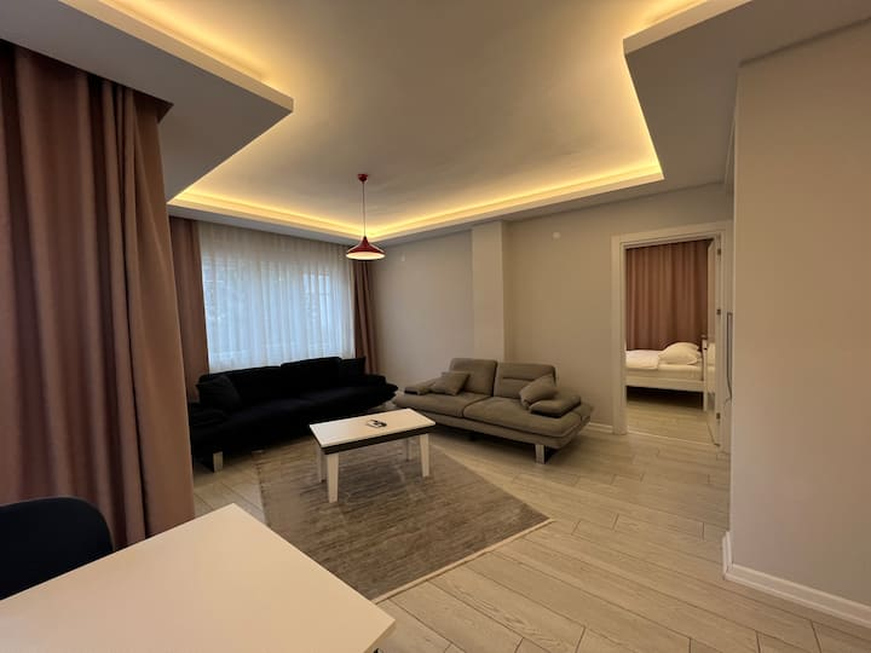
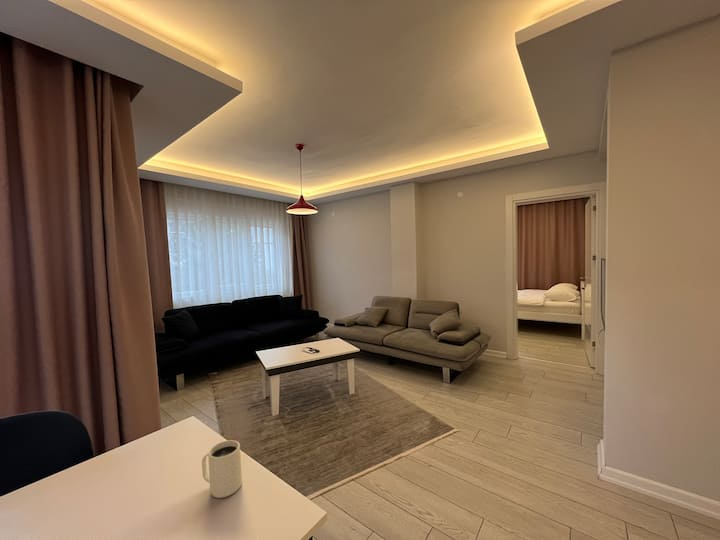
+ mug [201,439,243,499]
